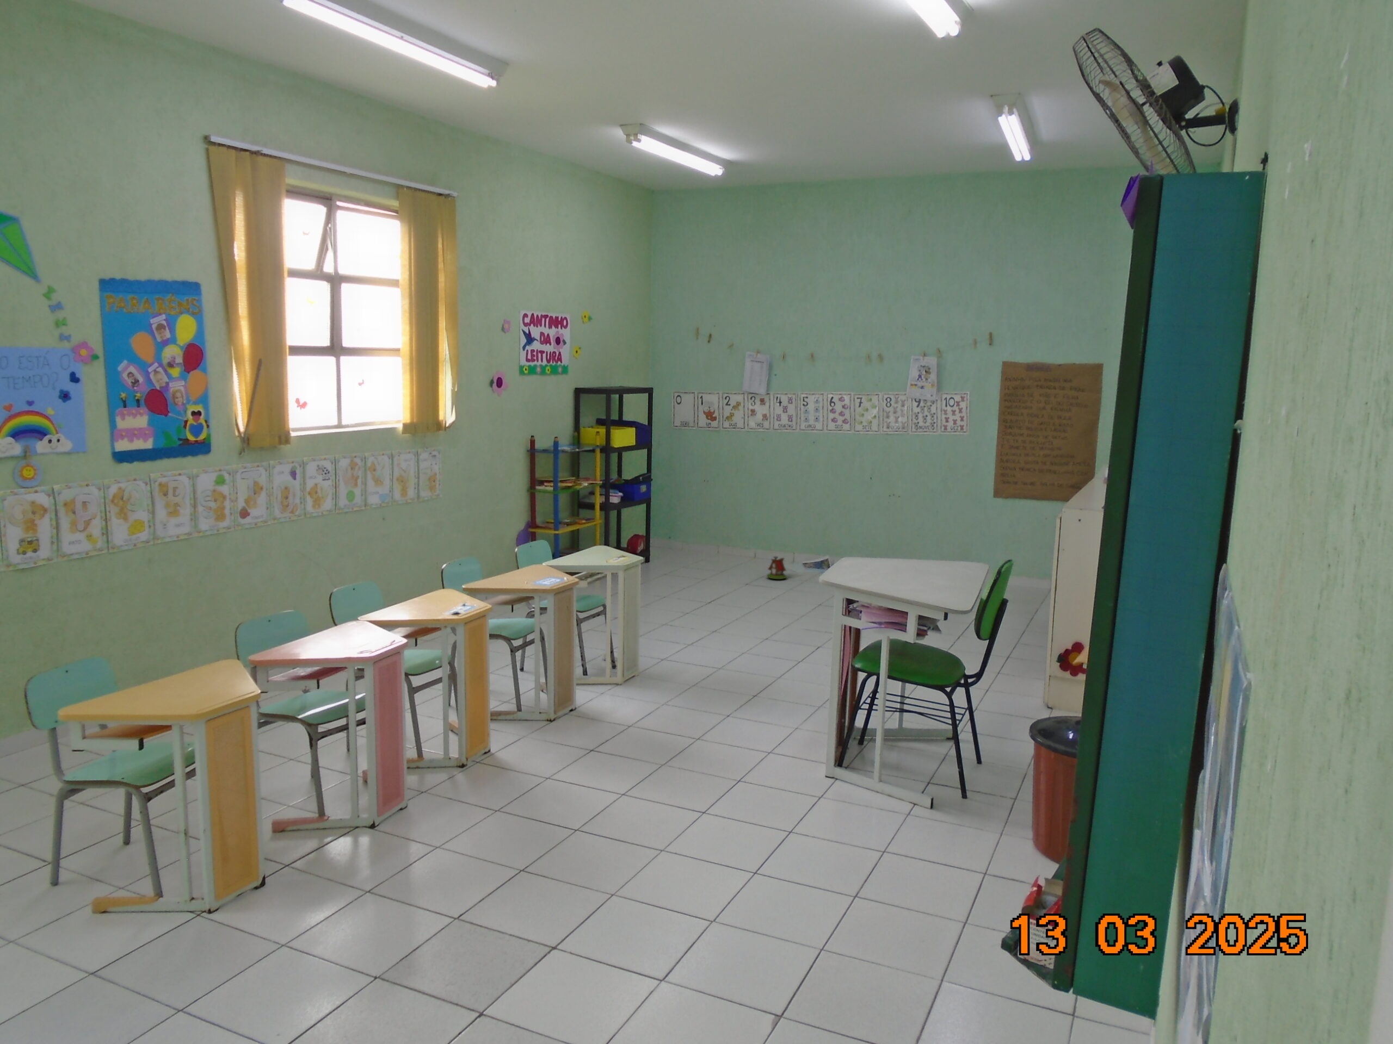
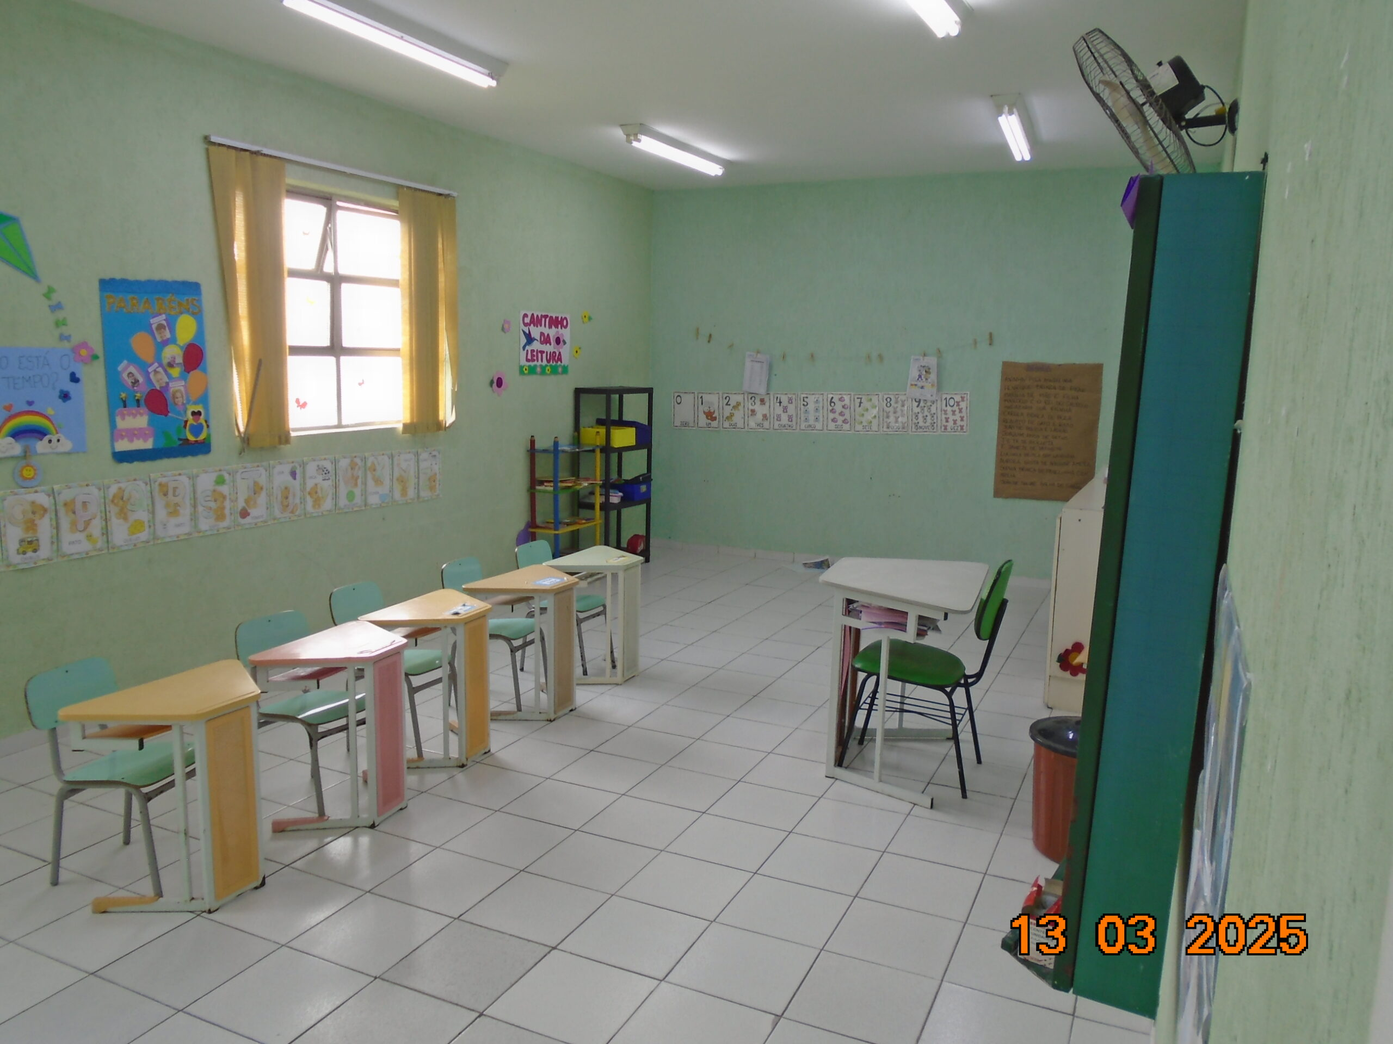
- toy house [767,556,788,580]
